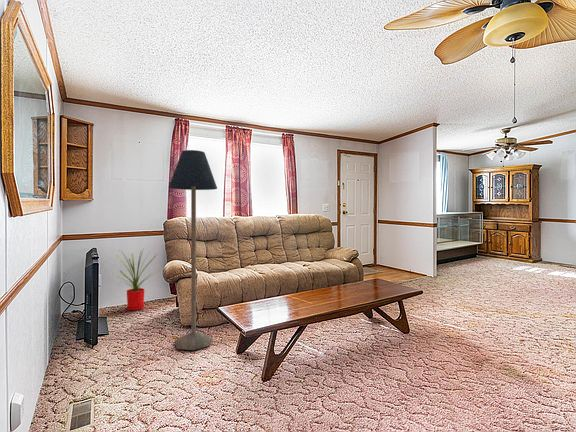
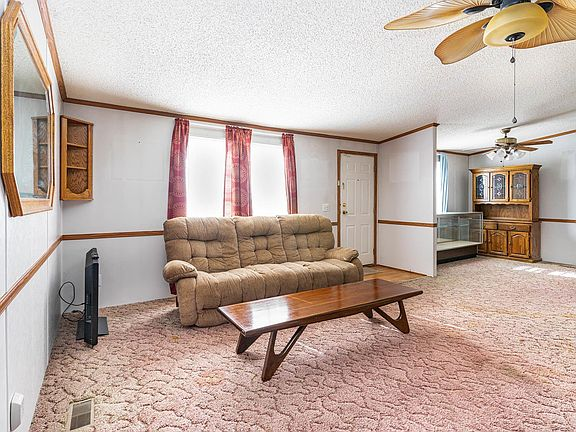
- floor lamp [167,149,218,351]
- house plant [112,249,160,311]
